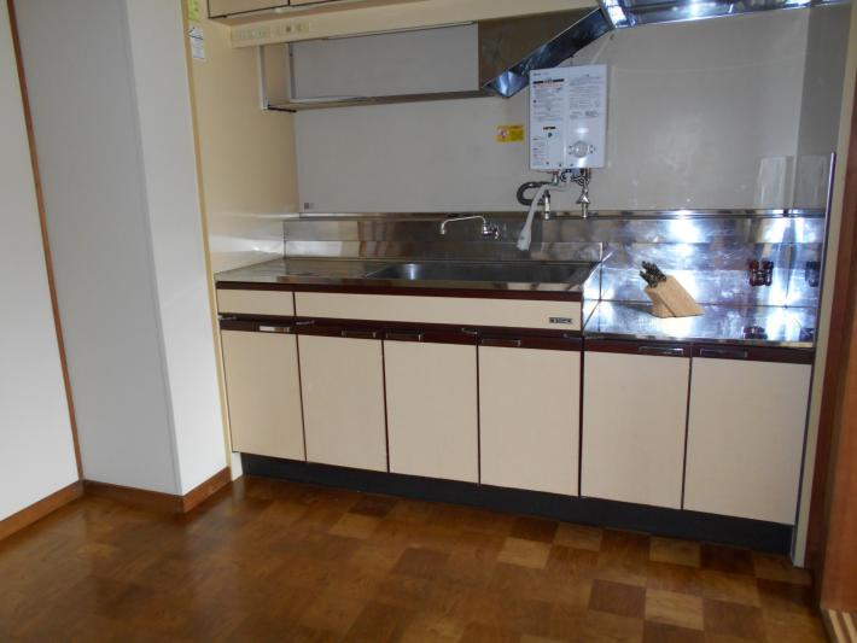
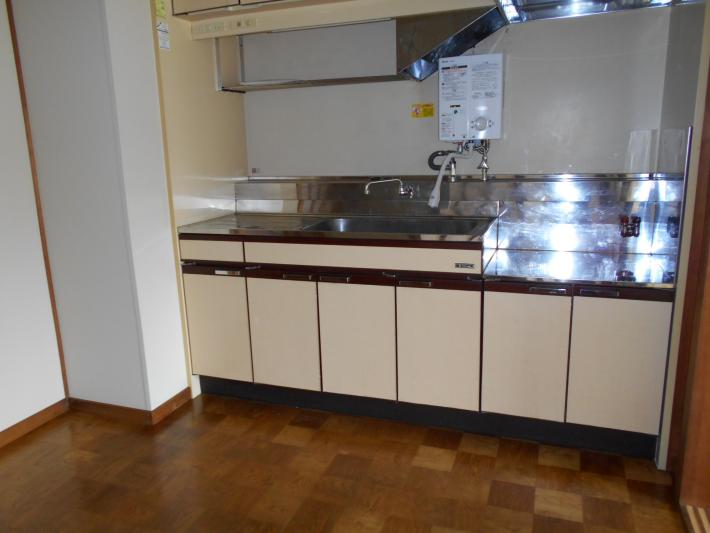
- knife block [639,259,706,318]
